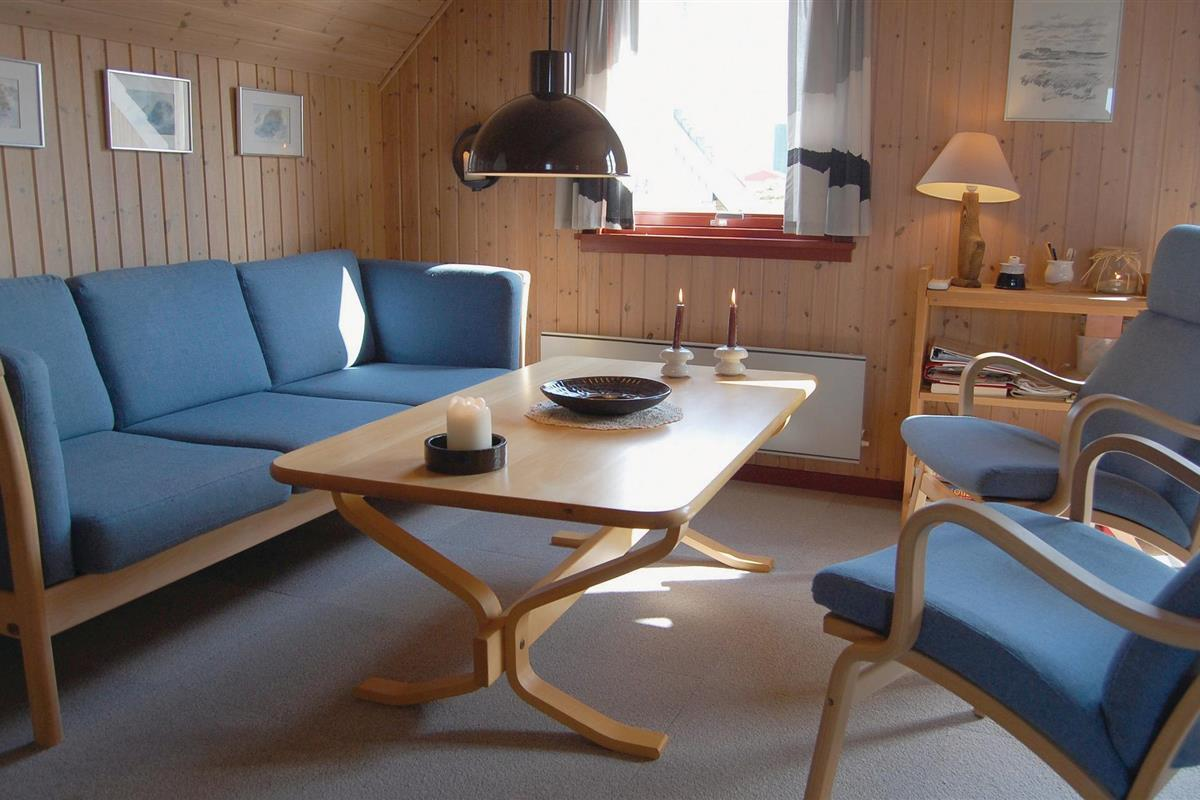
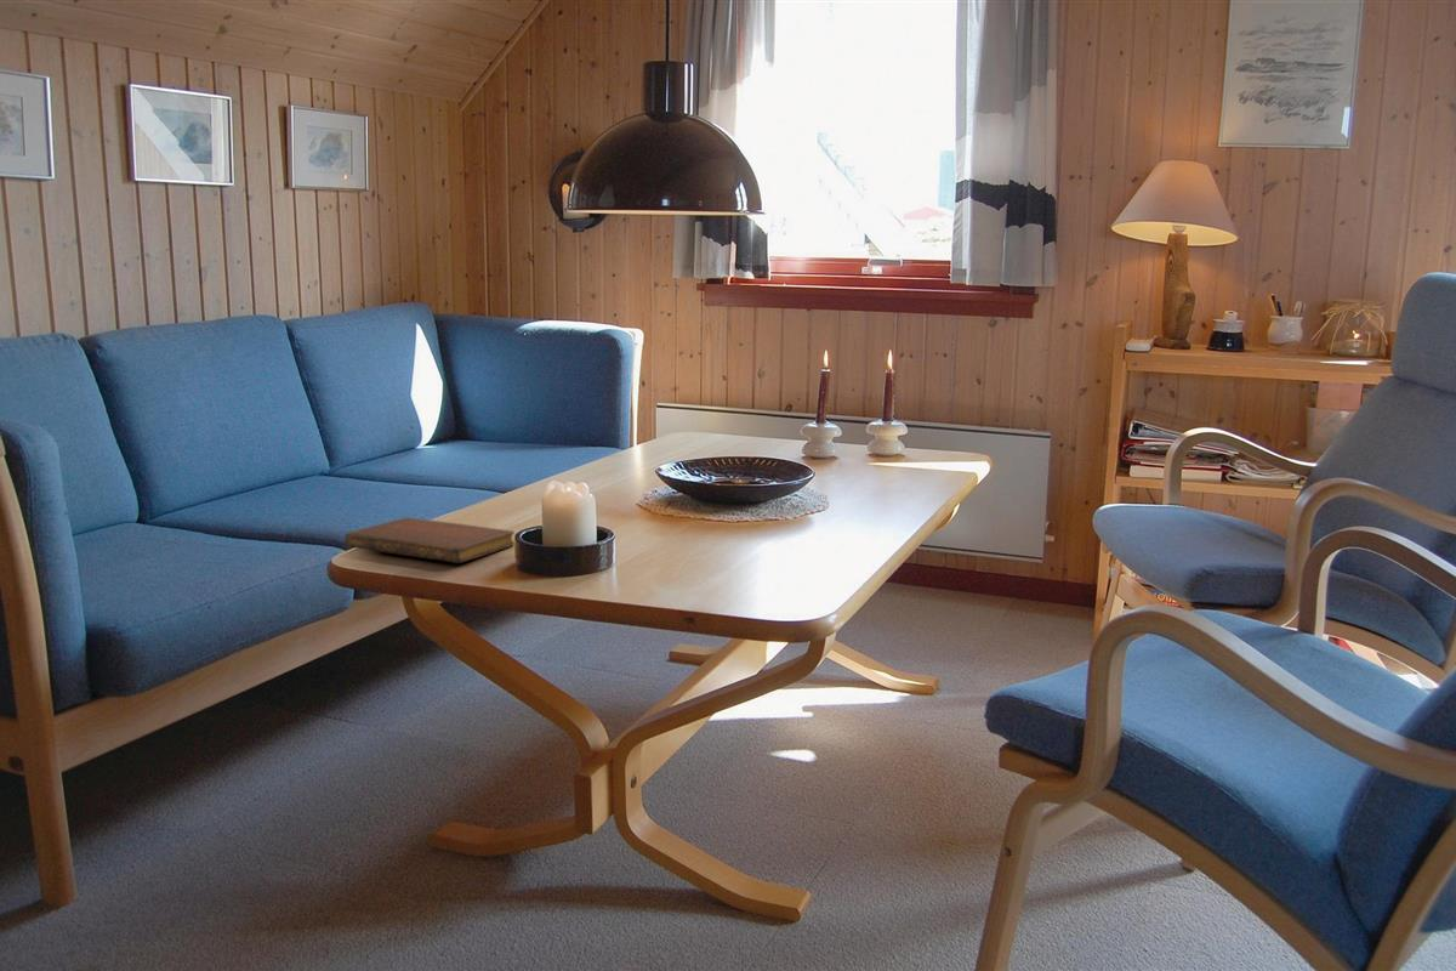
+ notebook [343,517,516,564]
